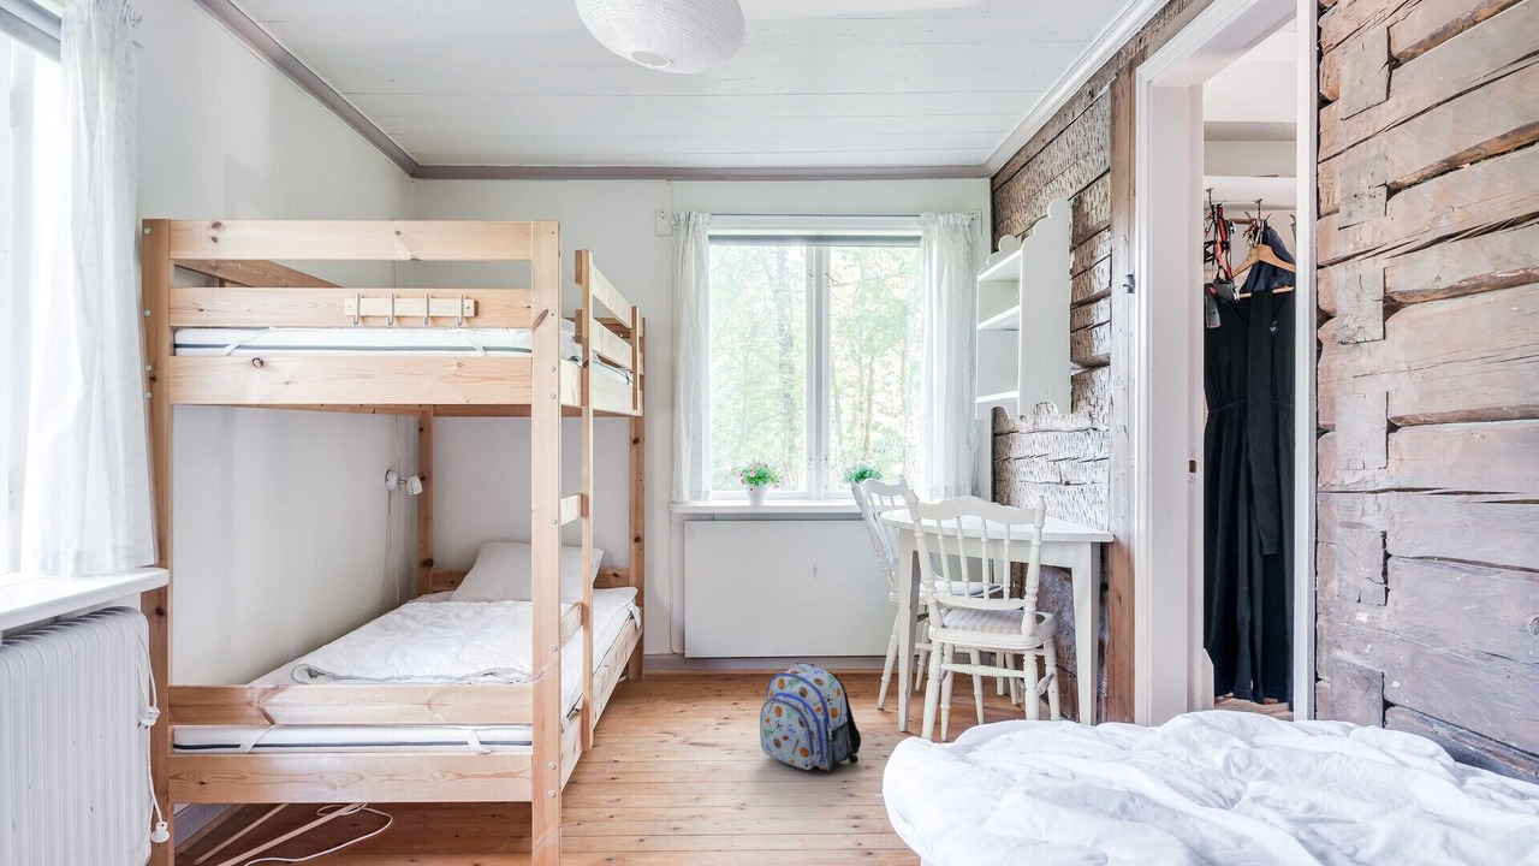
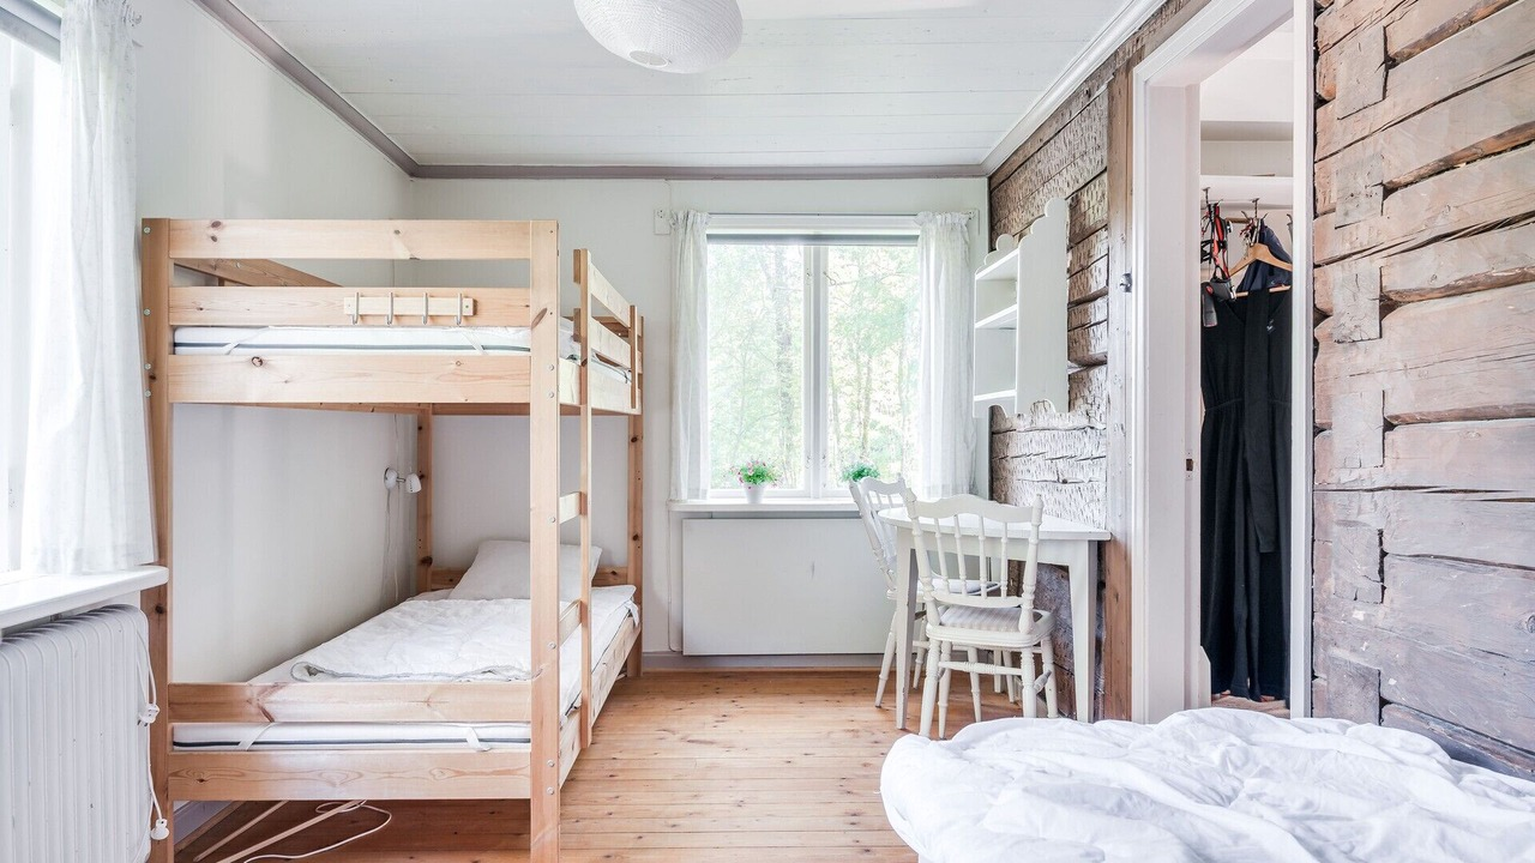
- backpack [759,662,862,773]
